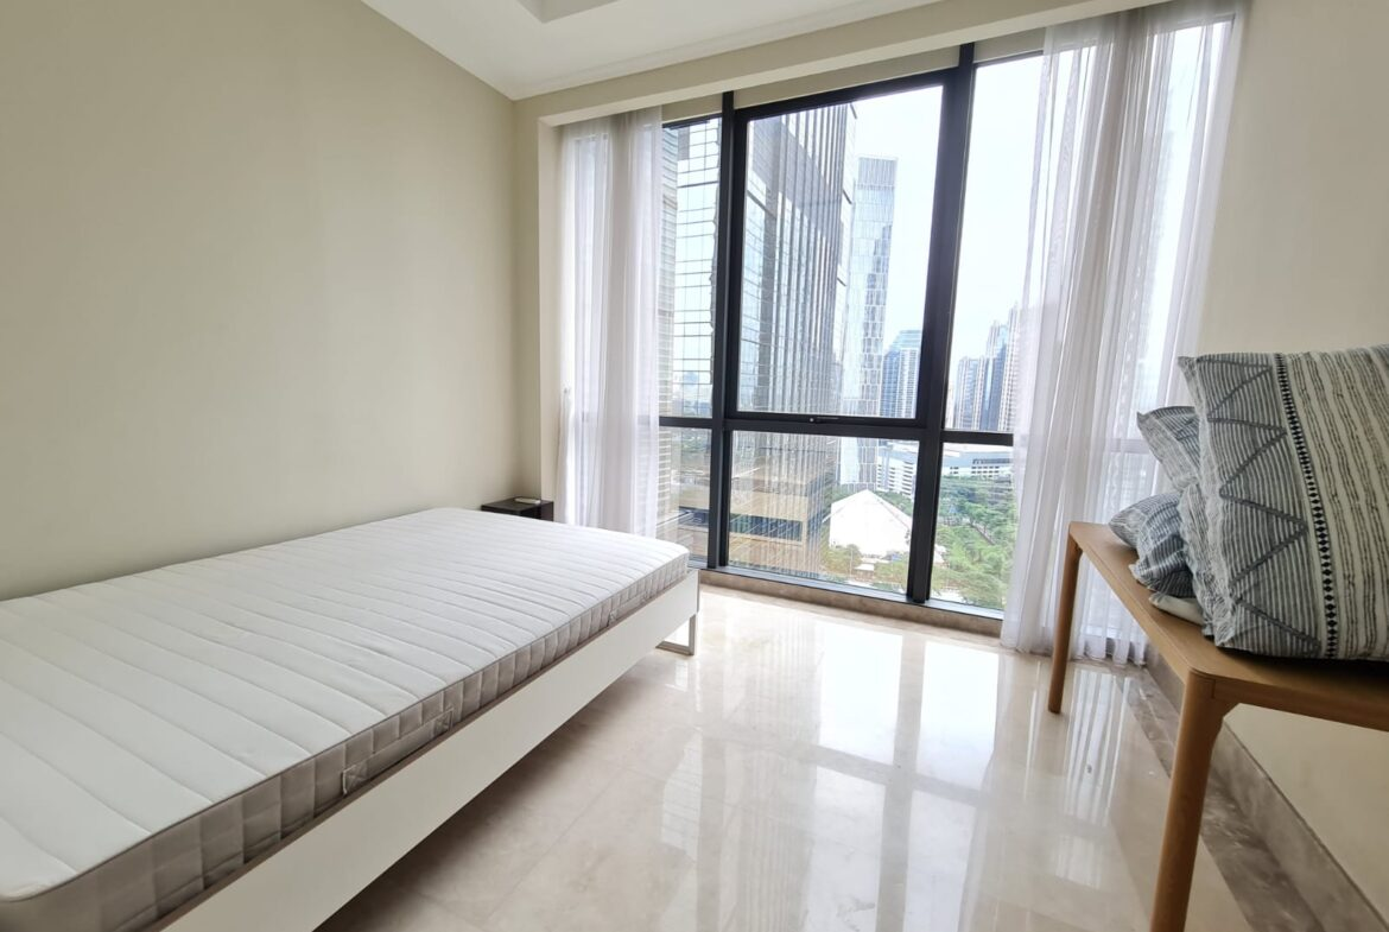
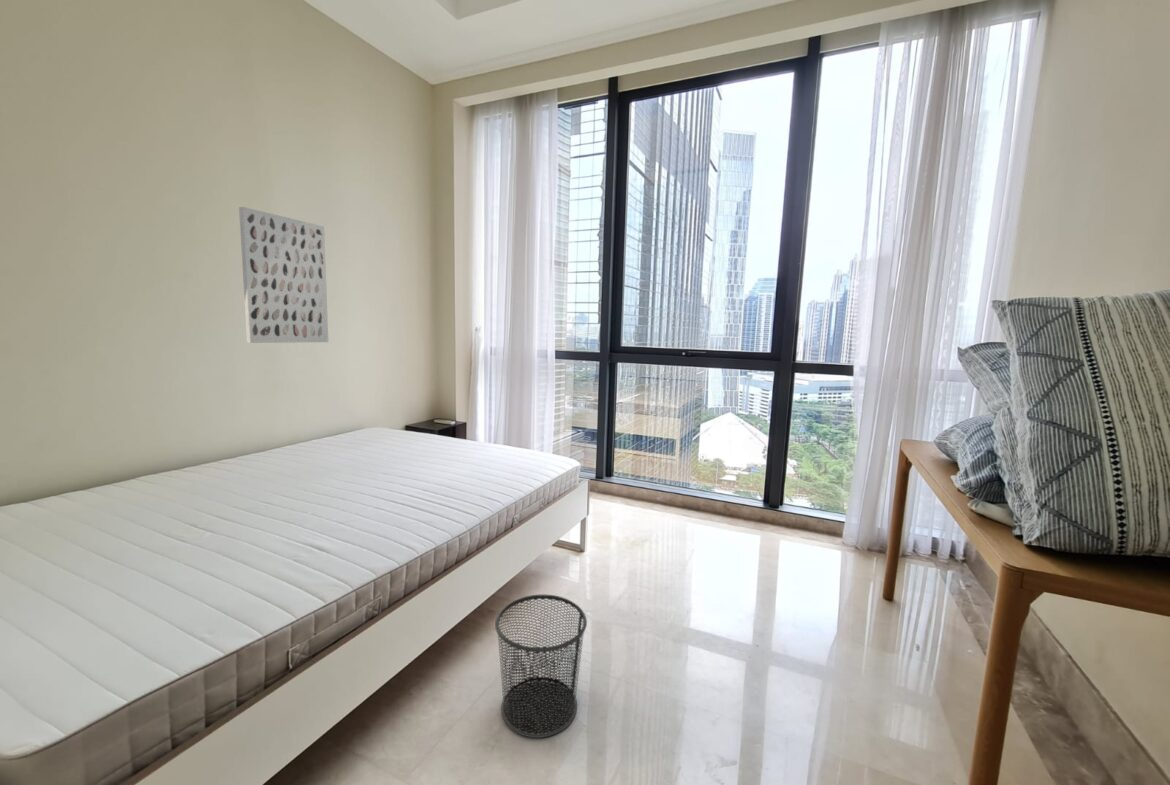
+ waste bin [494,593,588,739]
+ wall art [238,206,329,344]
